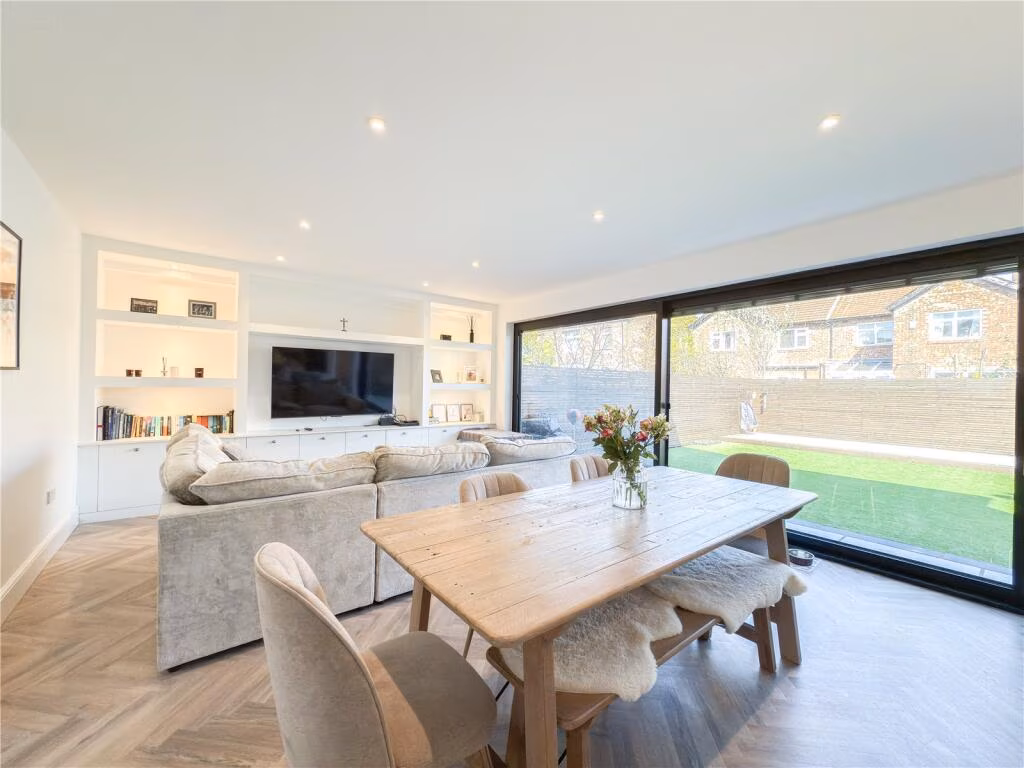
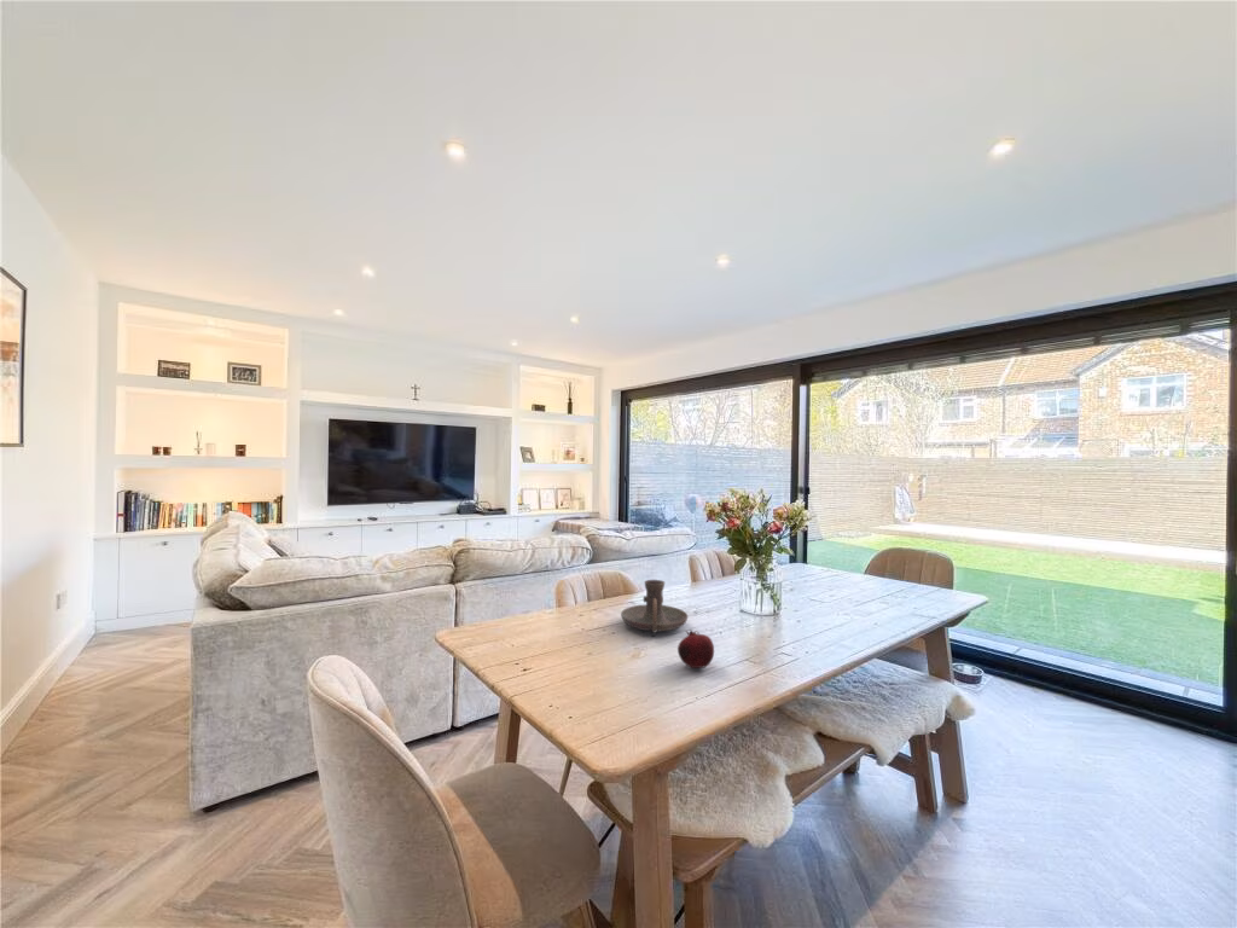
+ candle holder [620,579,689,634]
+ fruit [676,630,715,669]
